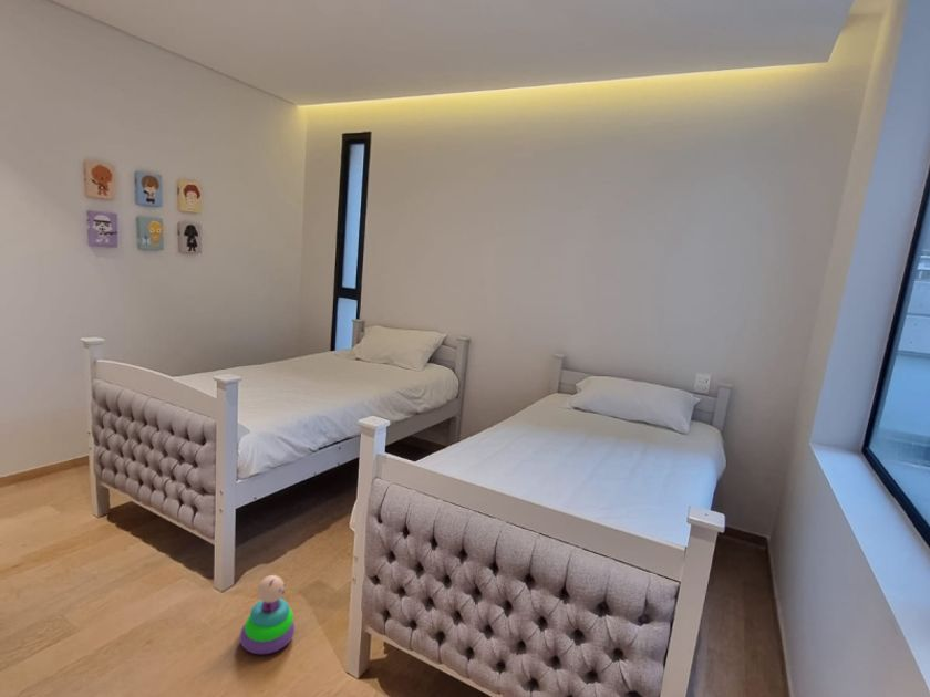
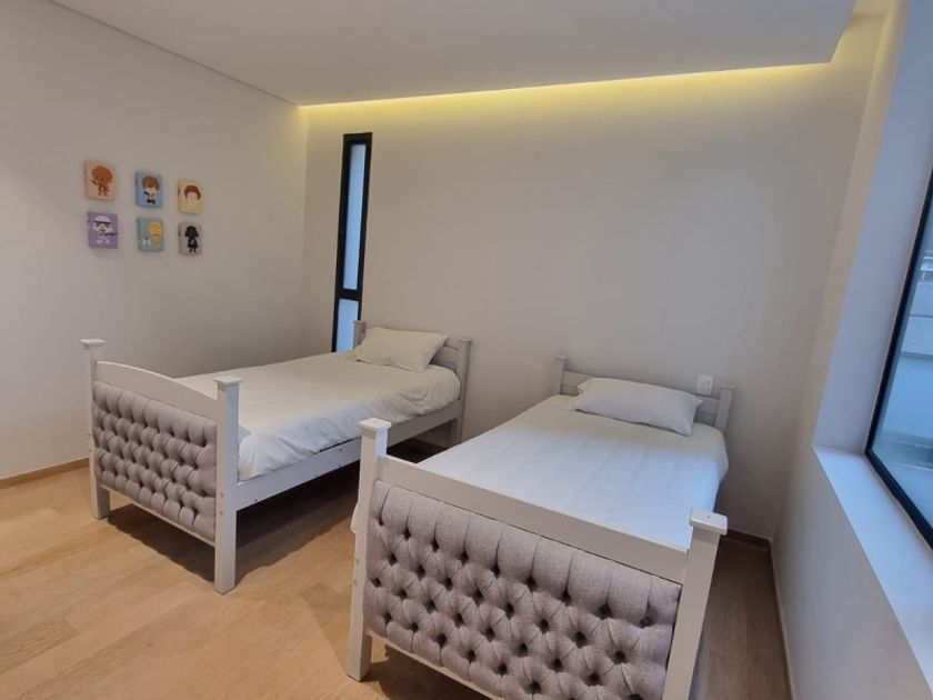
- stacking toy [238,574,296,656]
